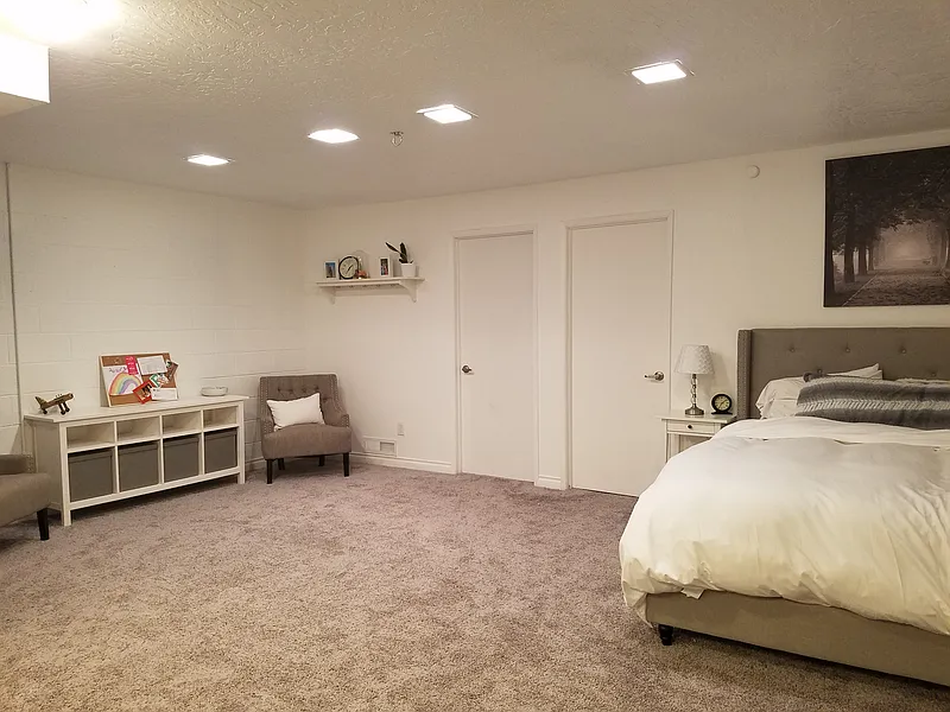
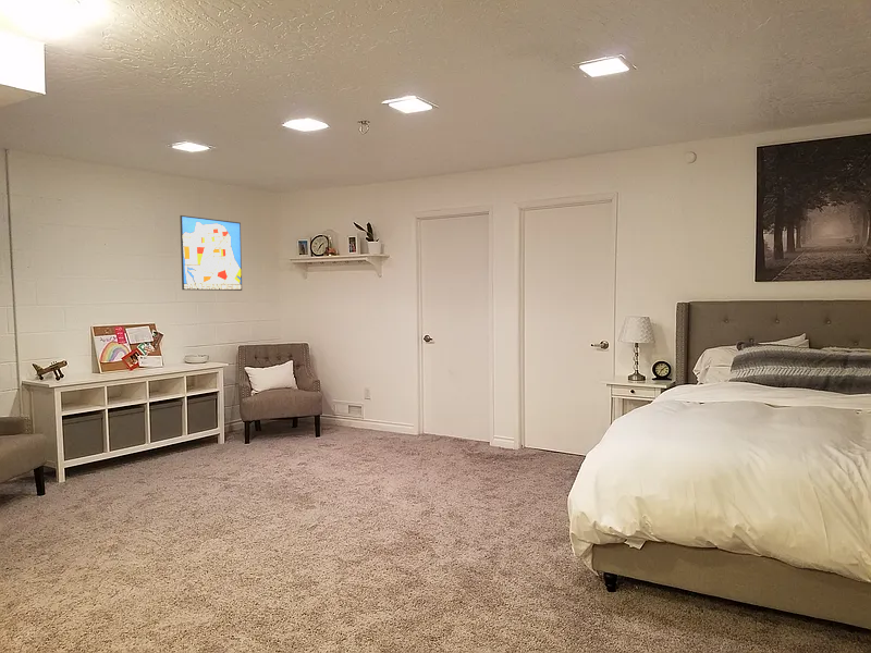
+ wall art [179,214,243,292]
